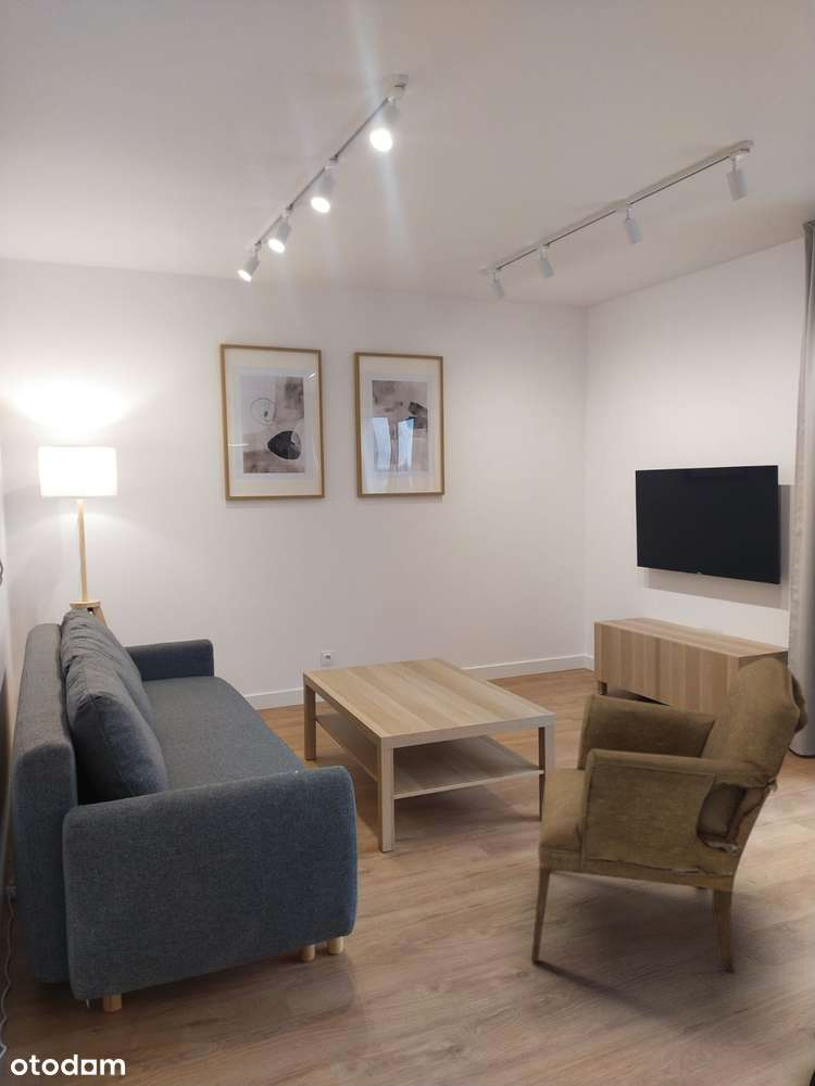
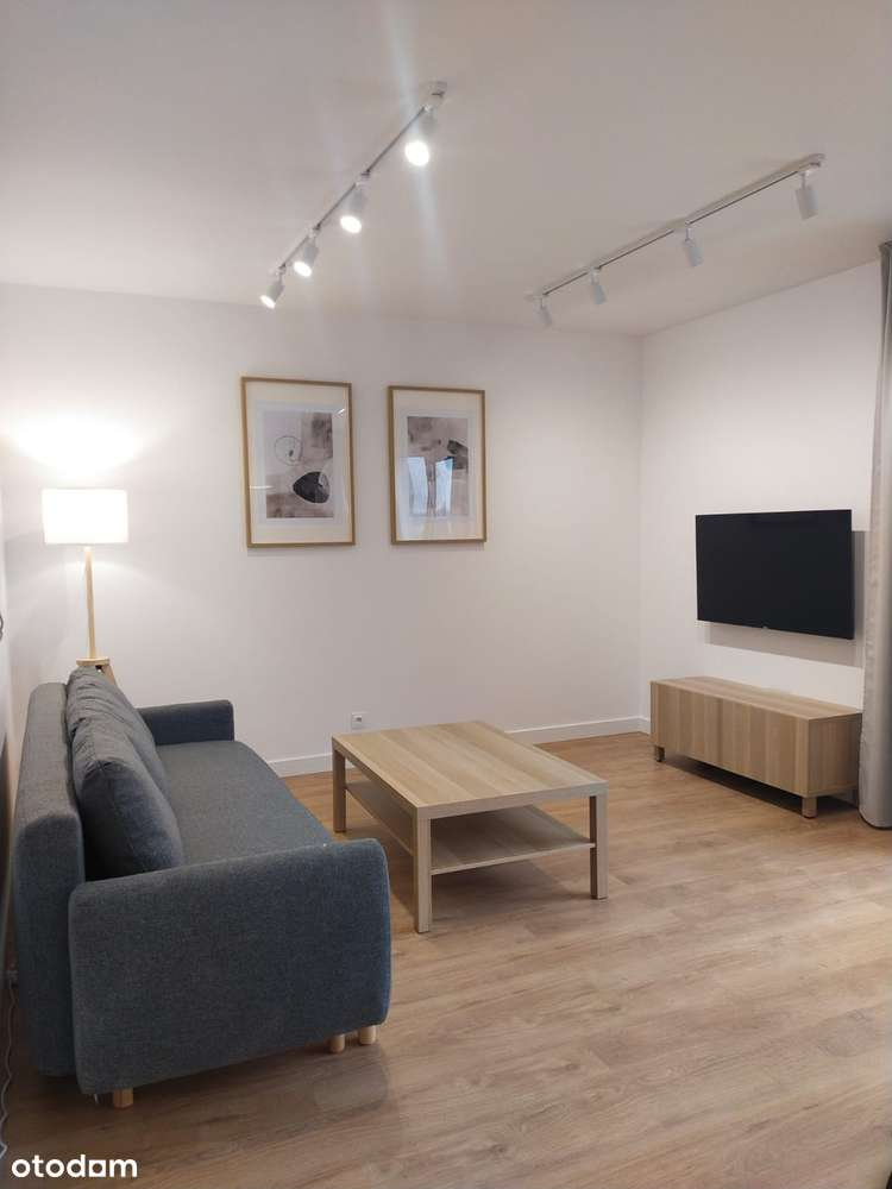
- armchair [530,656,811,974]
